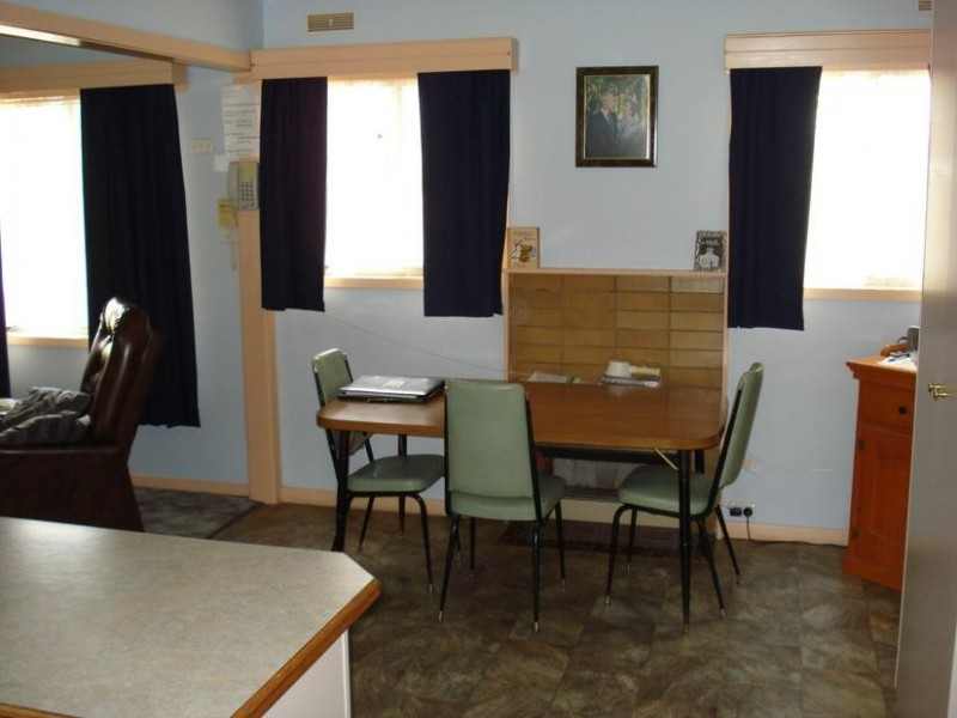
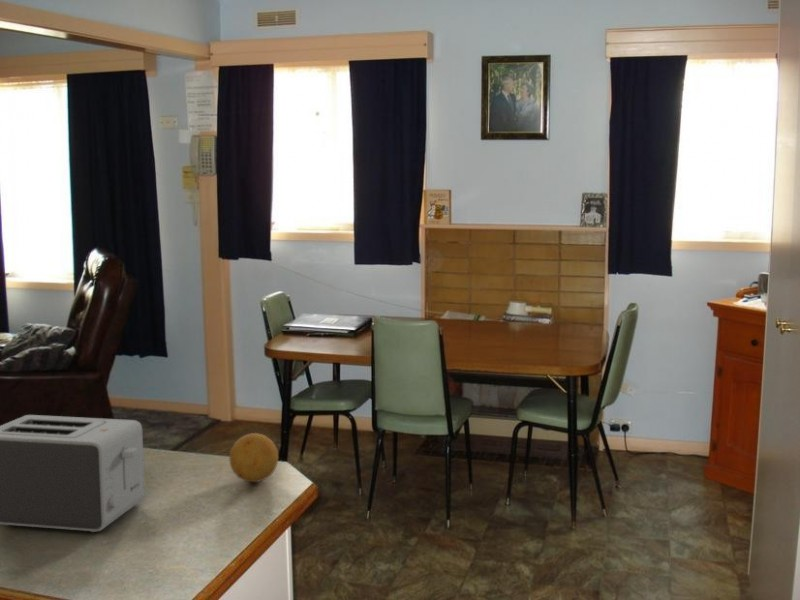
+ toaster [0,414,146,533]
+ fruit [228,432,279,483]
